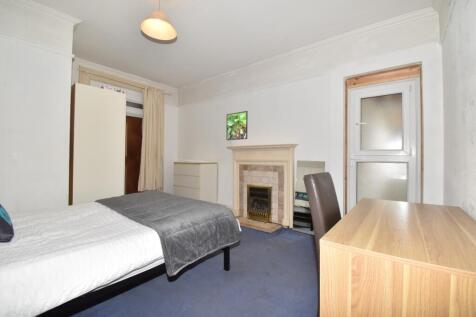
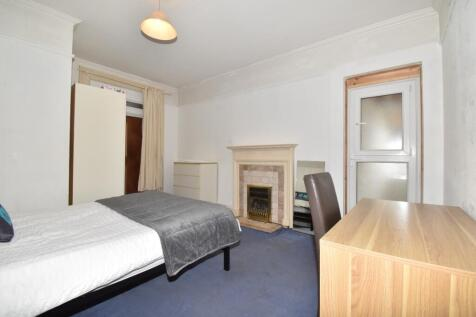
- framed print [225,110,249,141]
